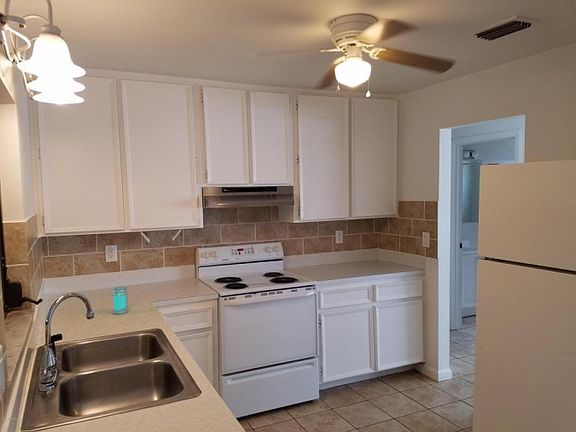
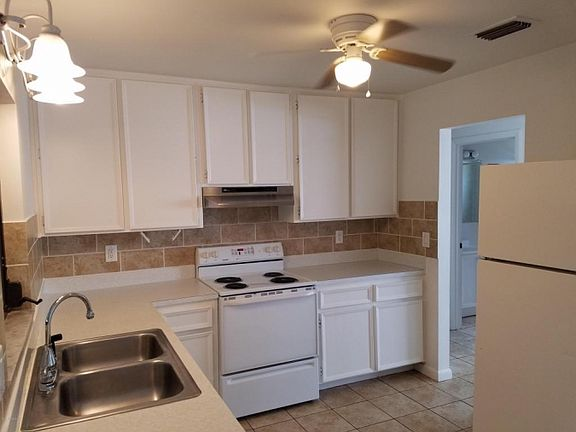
- jar [111,285,129,315]
